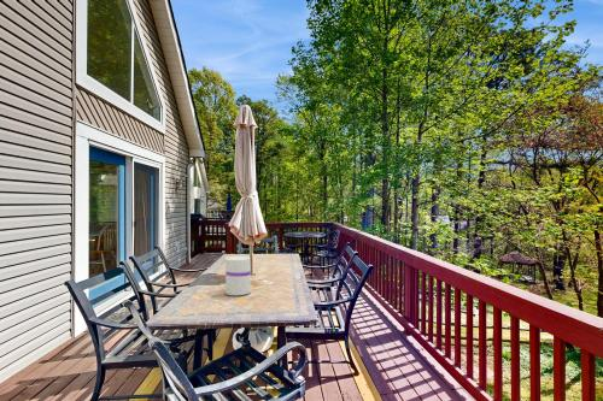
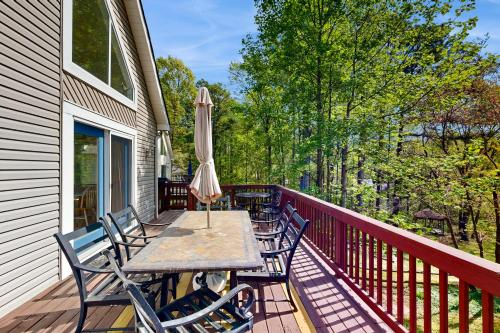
- vase [224,255,252,296]
